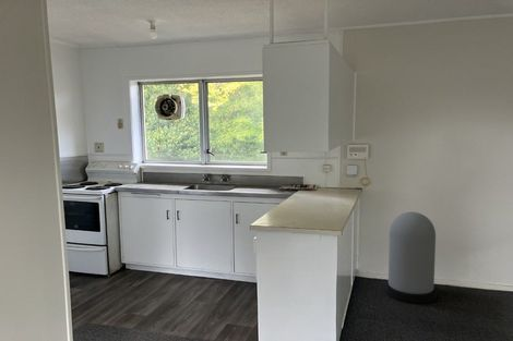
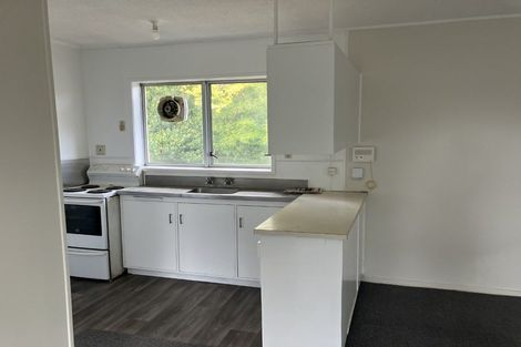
- trash can [384,211,438,304]
